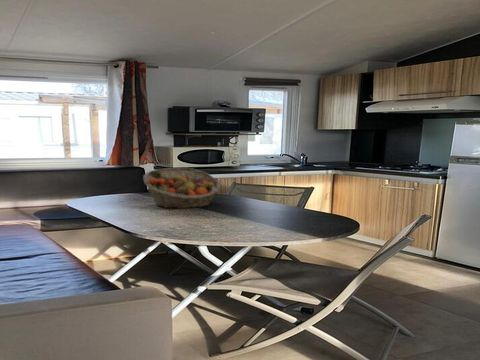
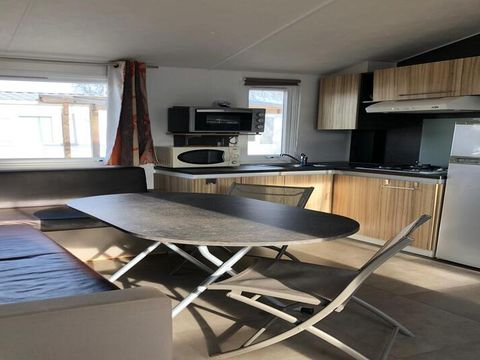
- fruit basket [142,167,222,209]
